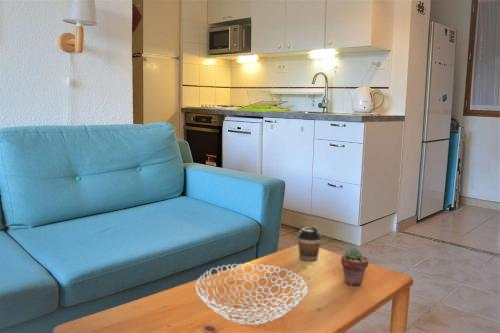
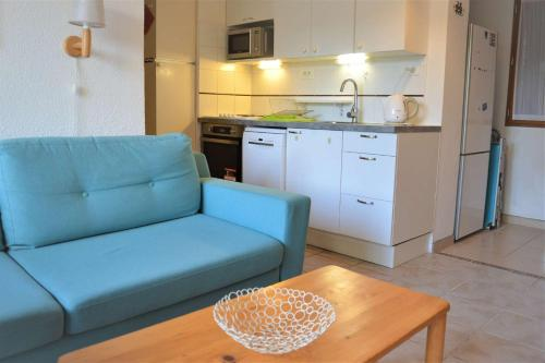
- coffee cup [296,226,323,262]
- potted succulent [340,246,370,286]
